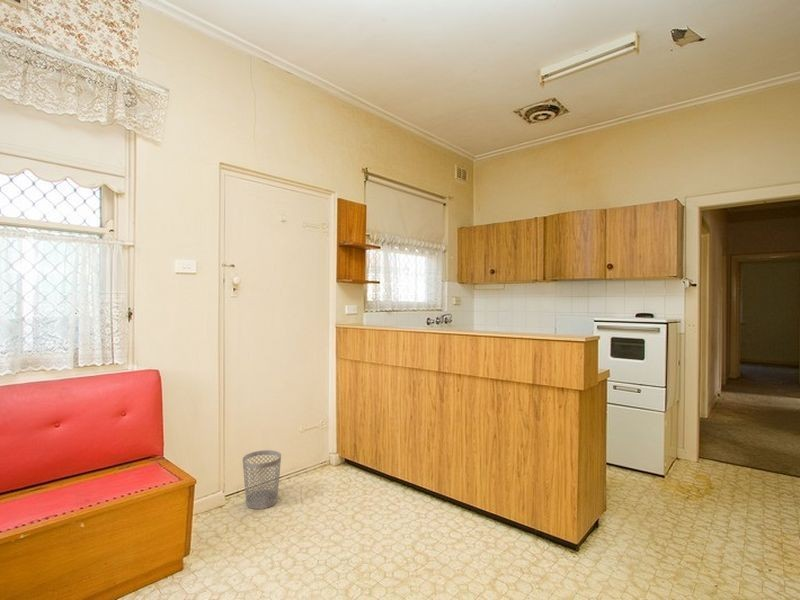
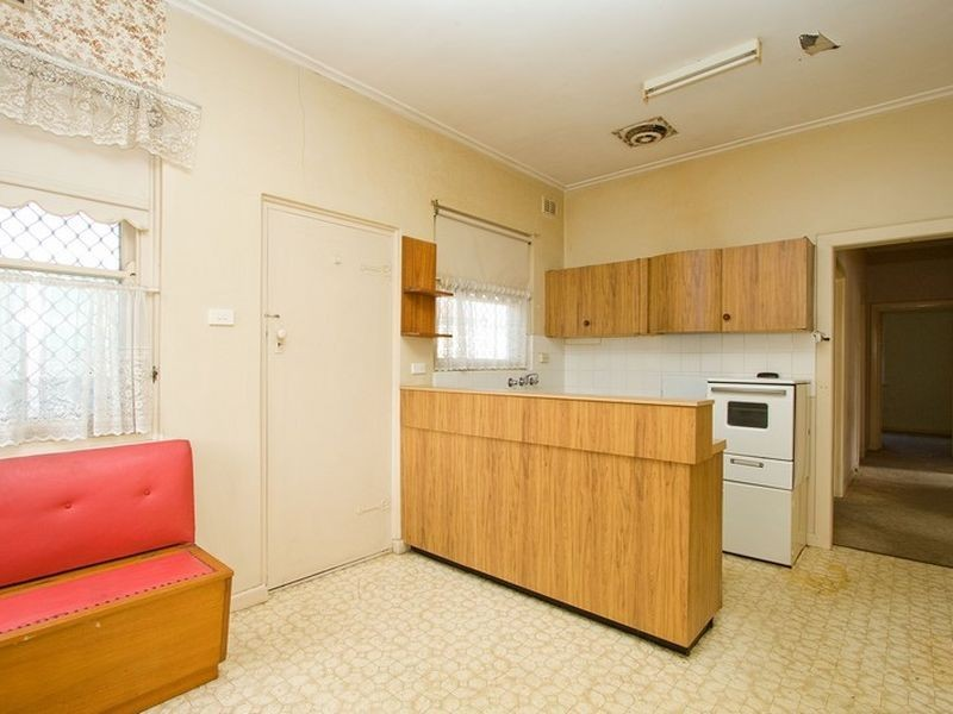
- wastebasket [241,449,282,510]
